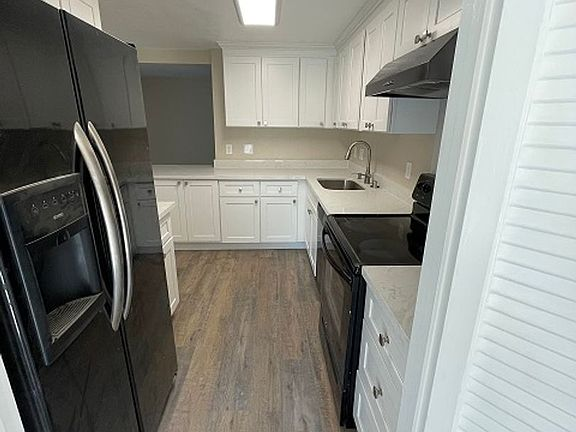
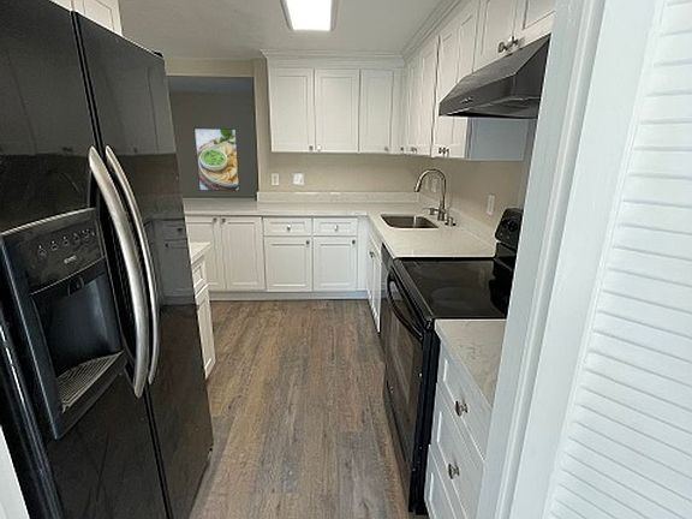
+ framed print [192,126,241,192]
